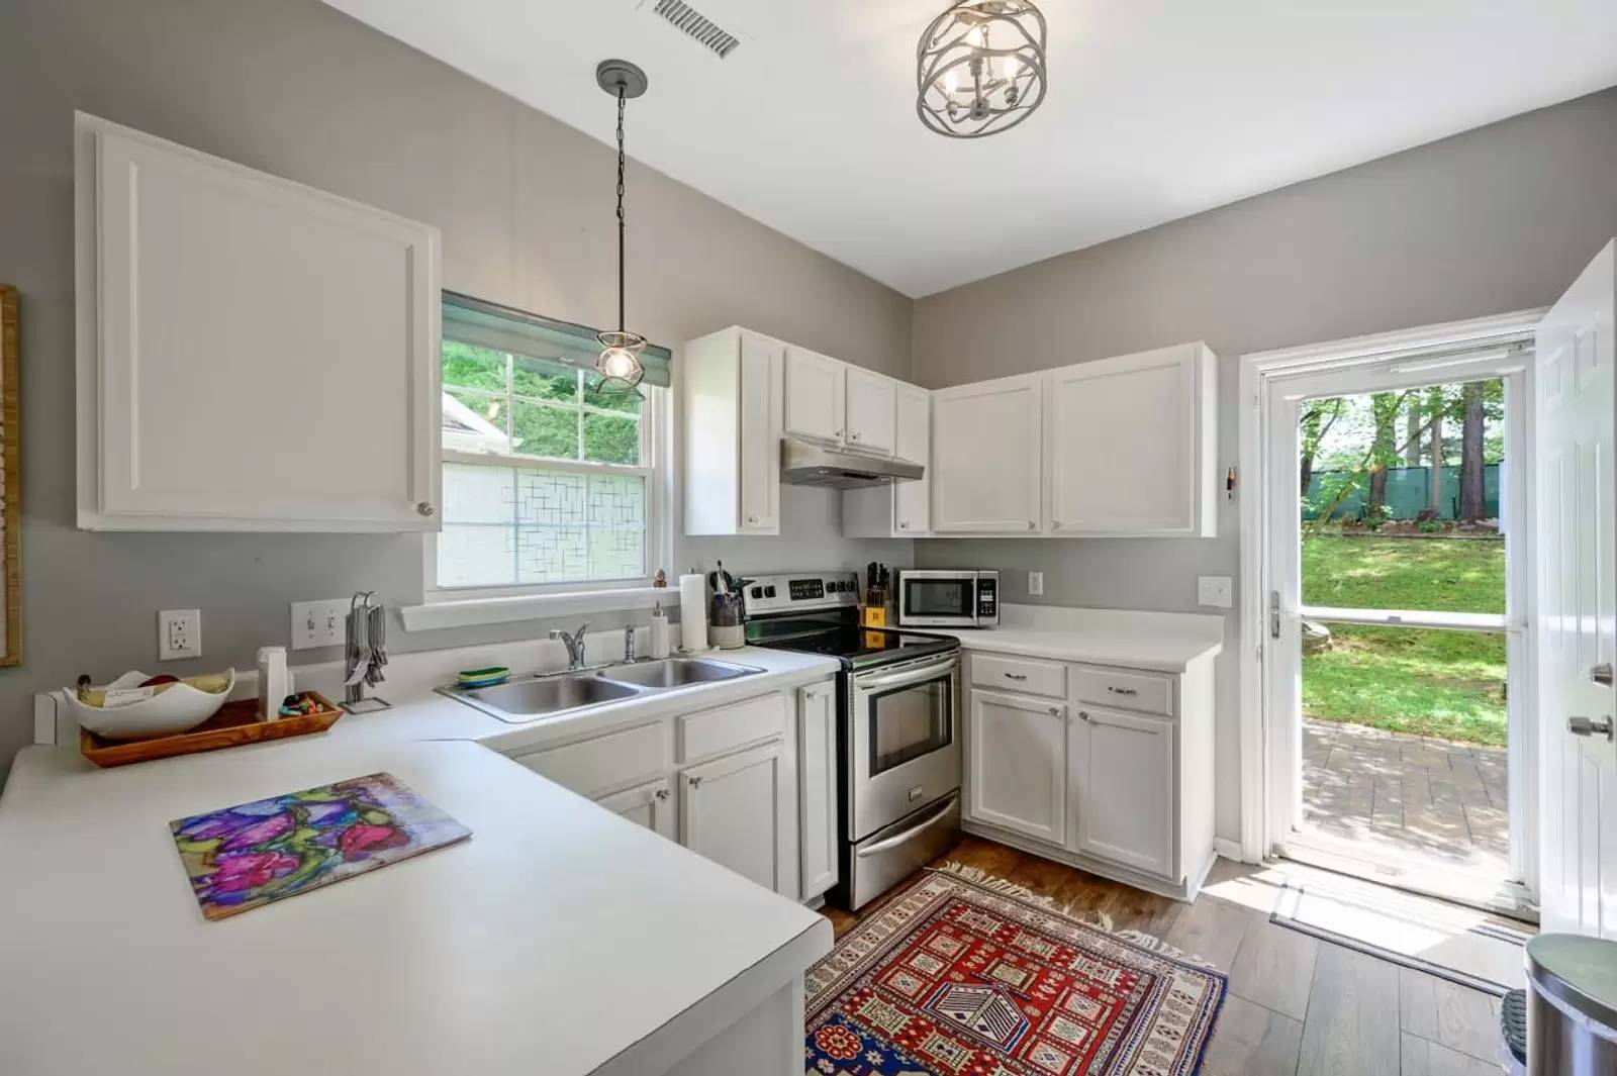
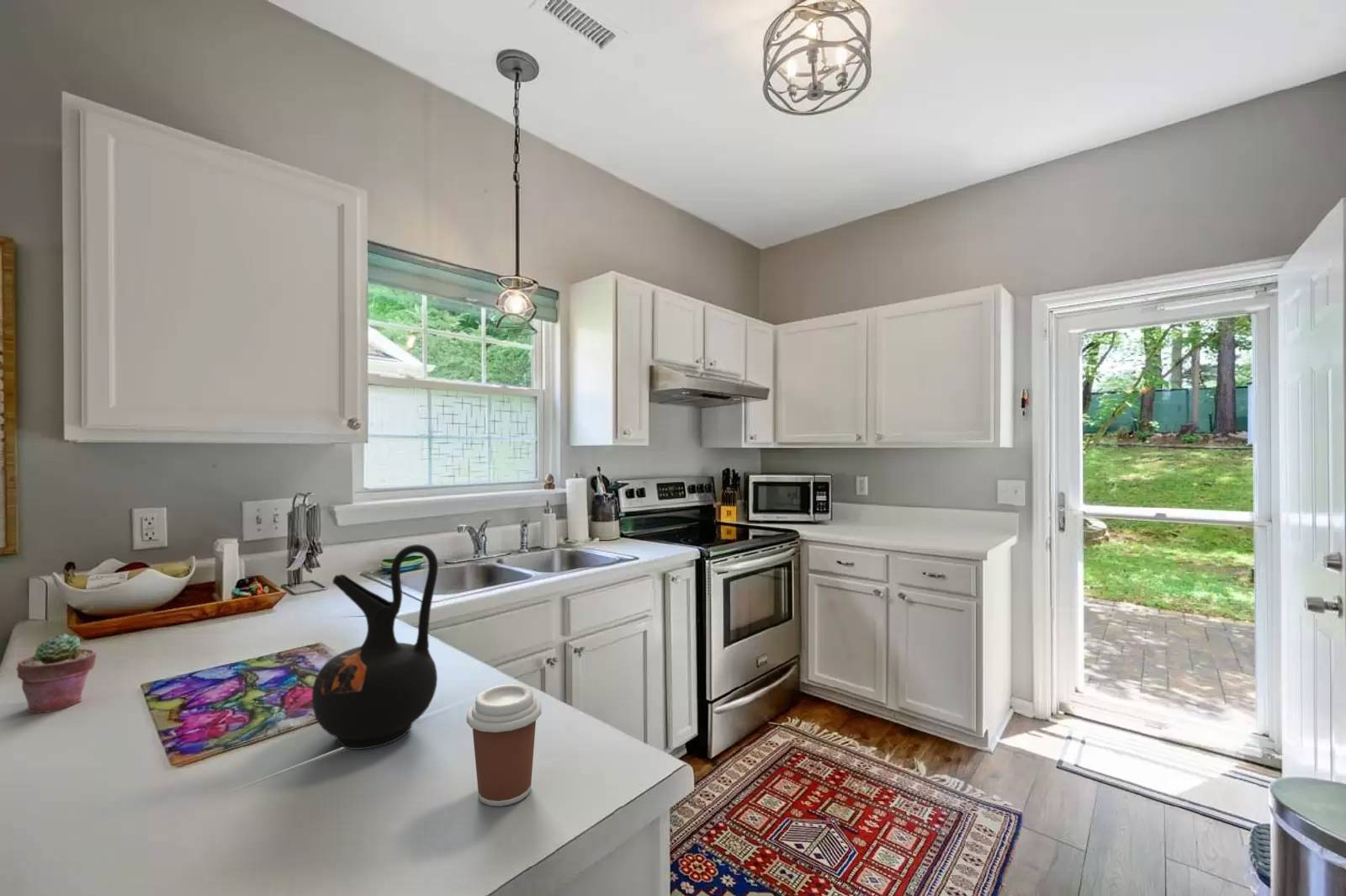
+ potted succulent [15,633,97,714]
+ coffee cup [466,684,543,807]
+ ceramic jug [311,543,439,750]
